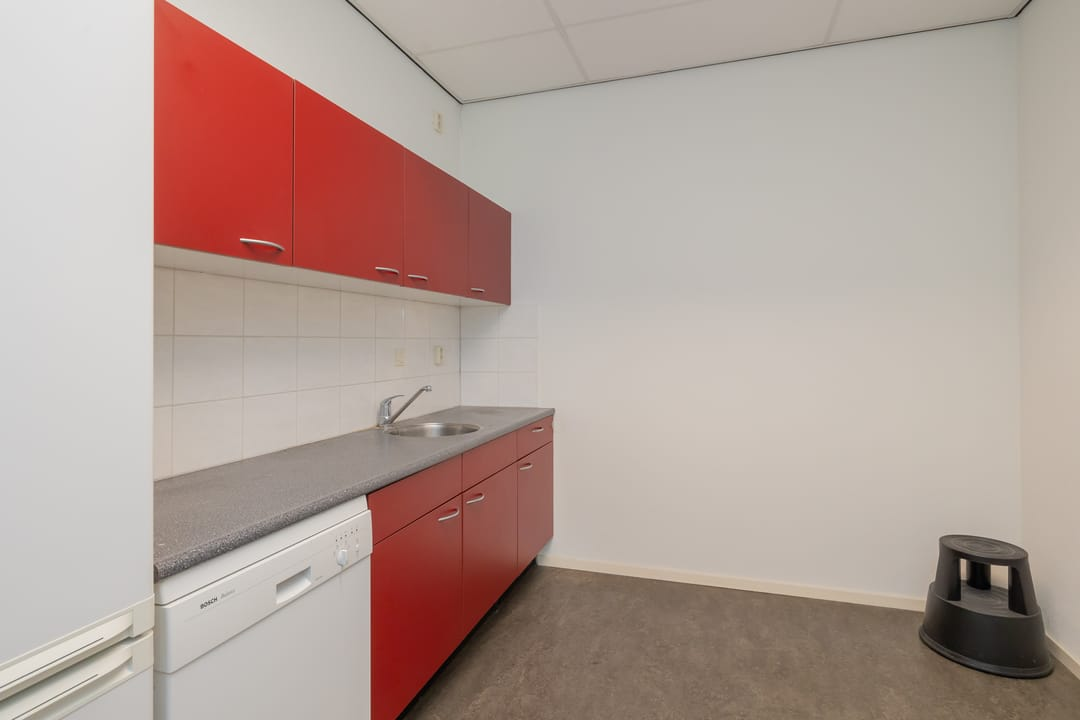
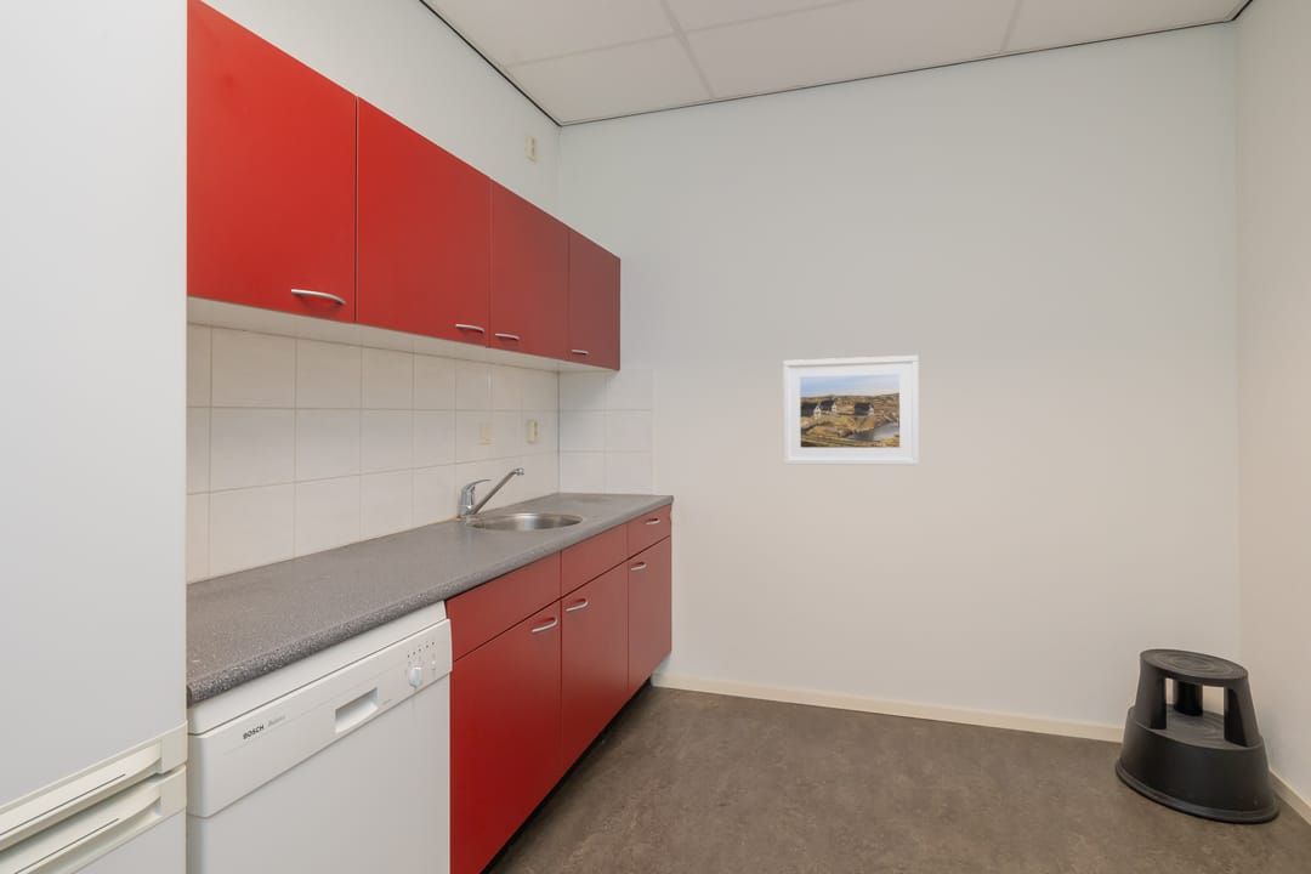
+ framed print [782,354,920,466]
